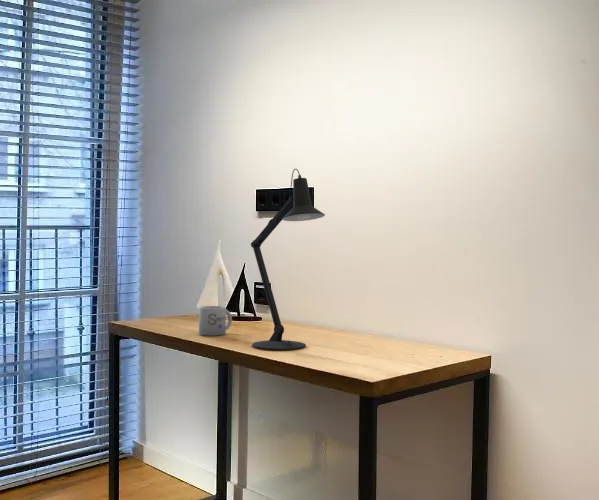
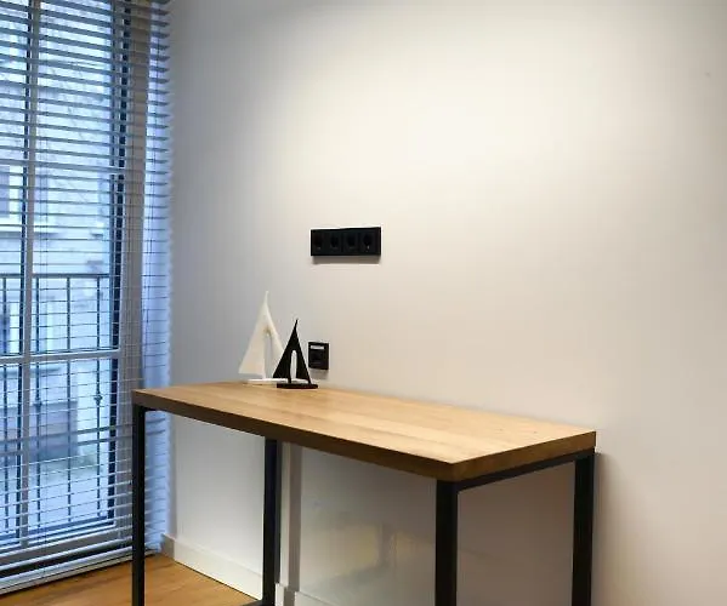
- mug [198,305,233,337]
- desk lamp [250,168,326,351]
